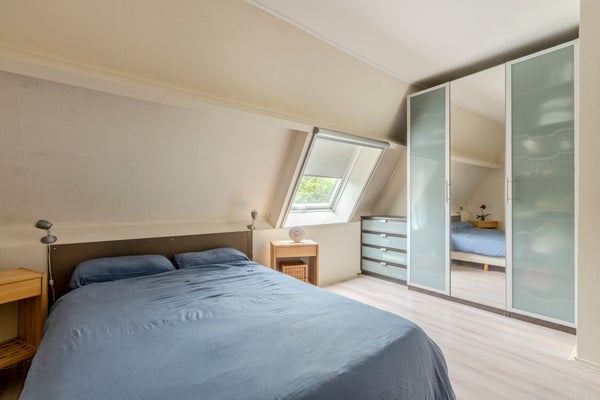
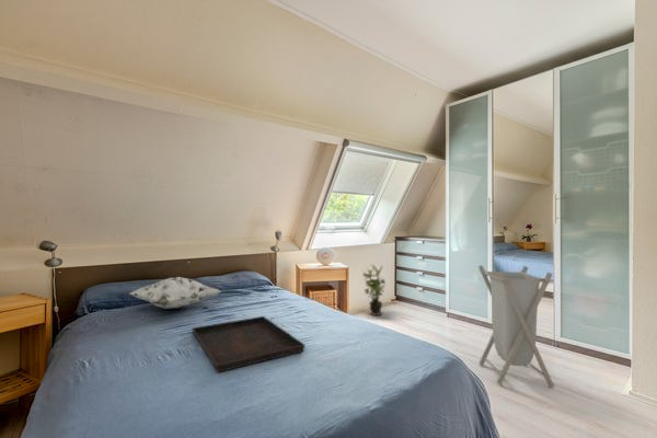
+ laundry hamper [477,264,555,389]
+ potted plant [361,264,387,316]
+ serving tray [192,315,306,373]
+ decorative pillow [129,276,222,310]
